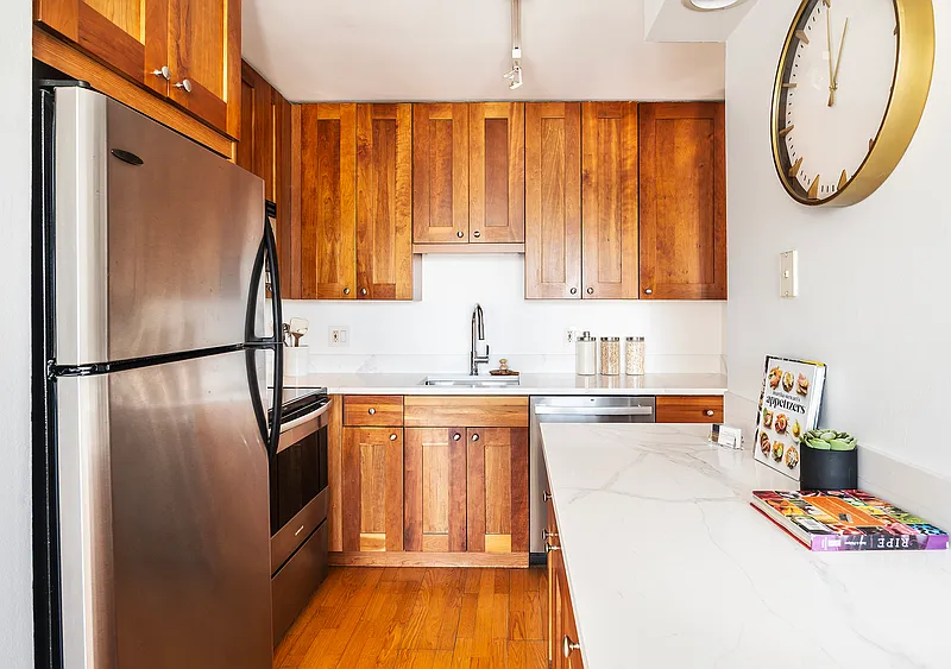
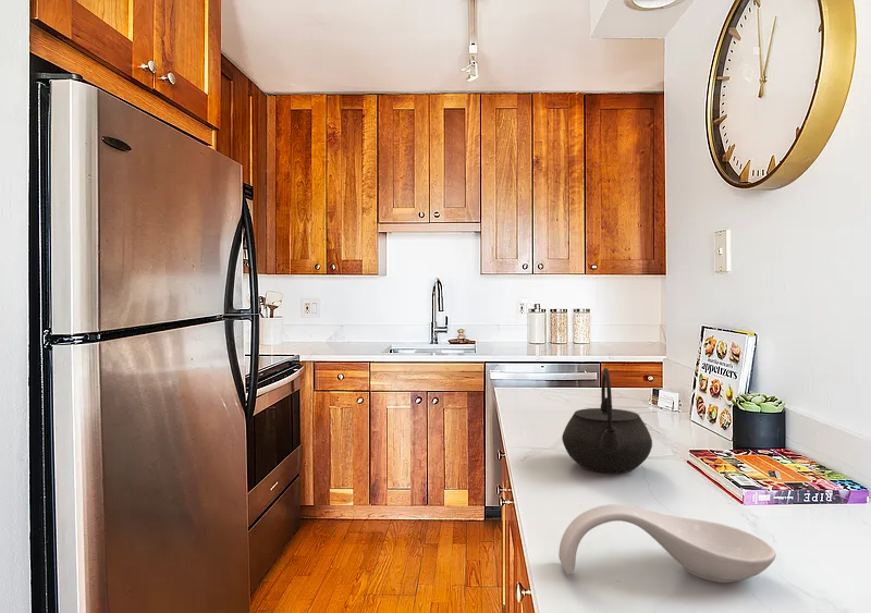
+ spoon rest [557,503,777,584]
+ kettle [561,367,653,475]
